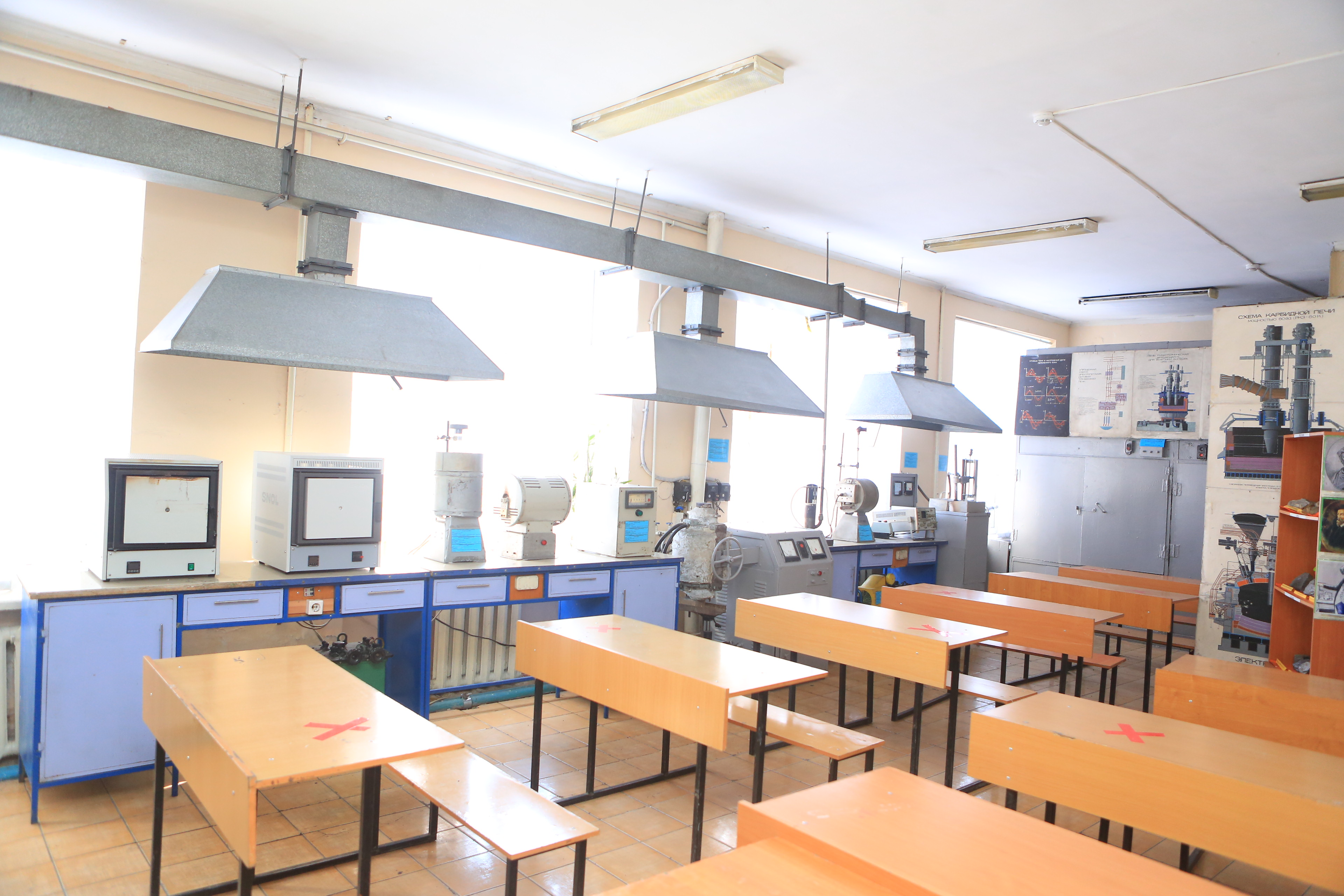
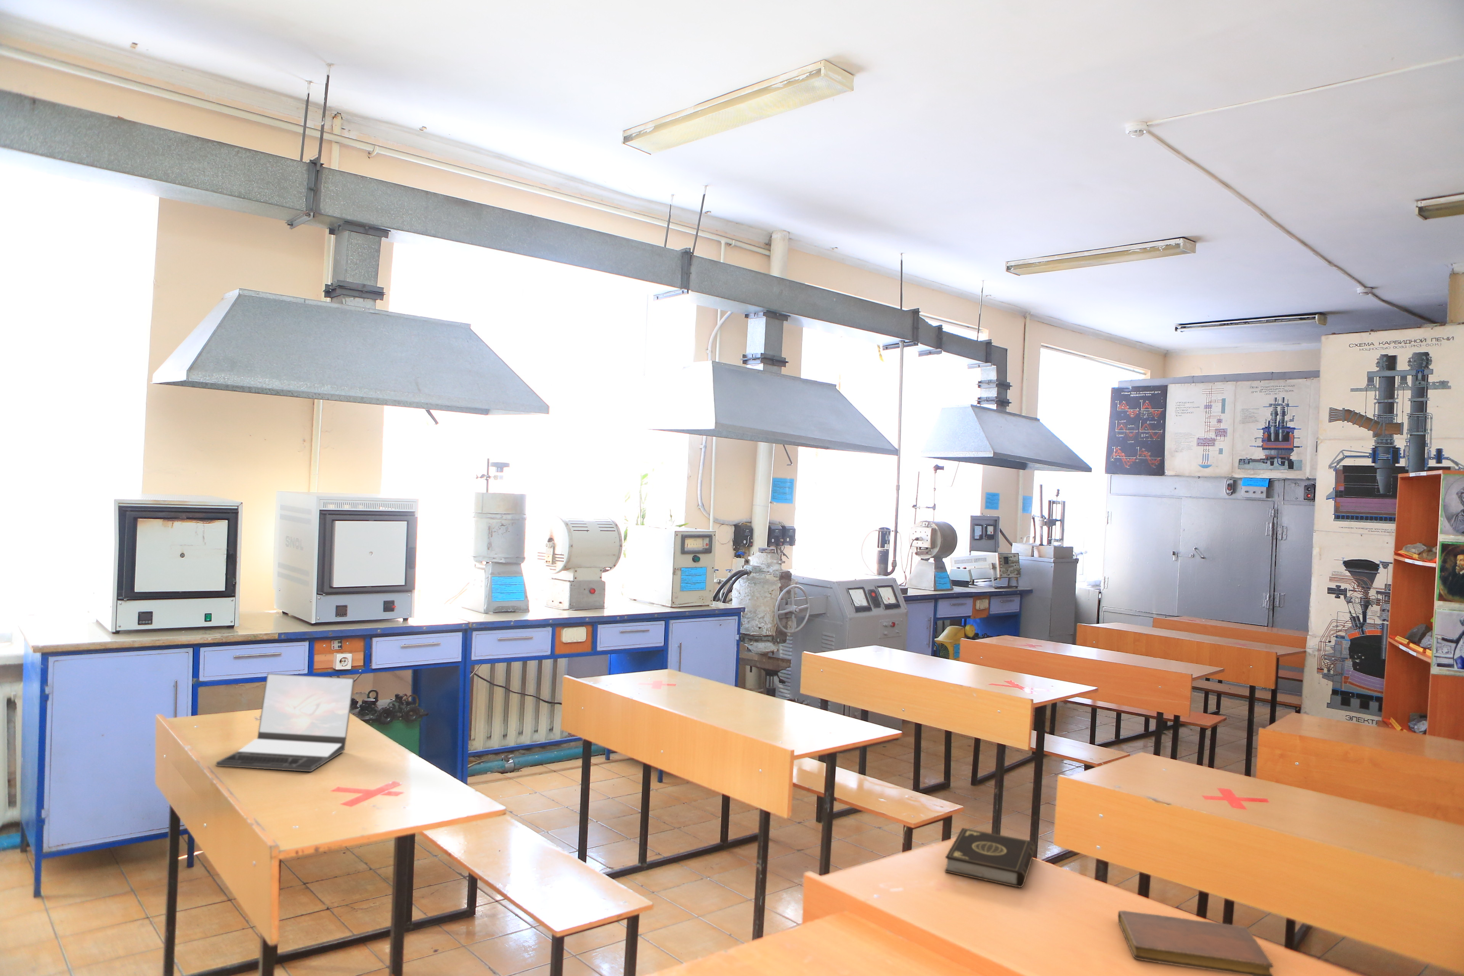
+ laptop [216,673,355,772]
+ notebook [1118,910,1273,976]
+ book [944,827,1036,889]
